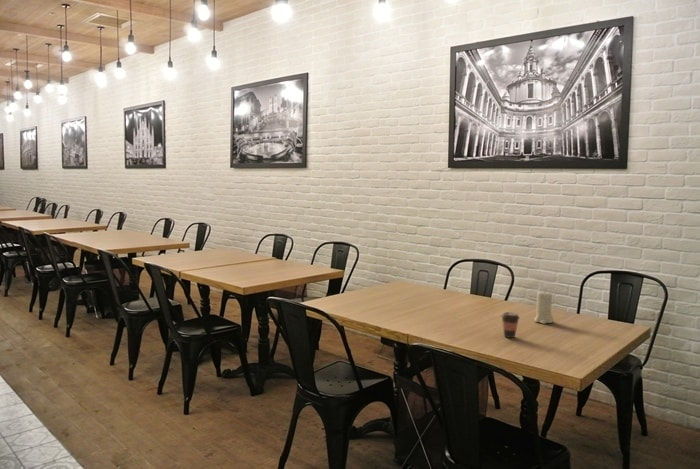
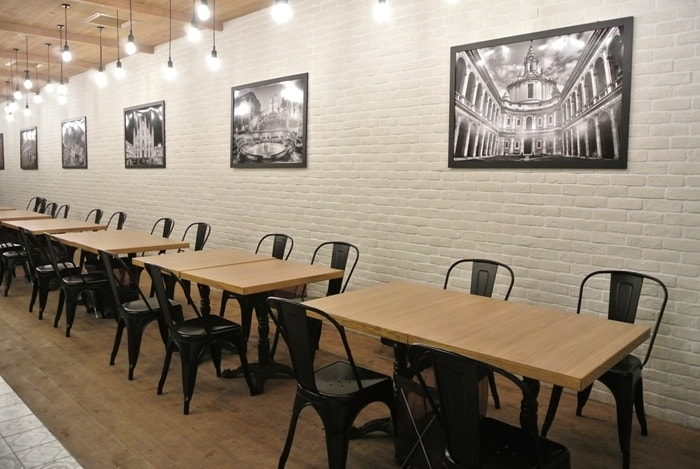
- candle [533,290,555,325]
- coffee cup [500,311,521,339]
